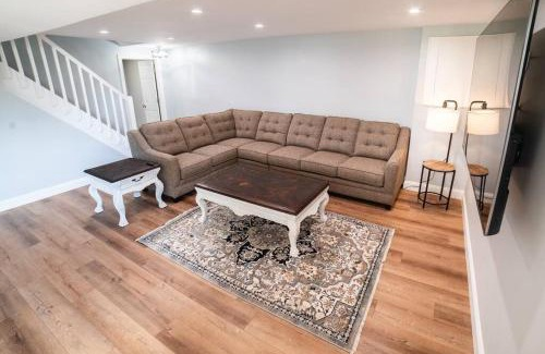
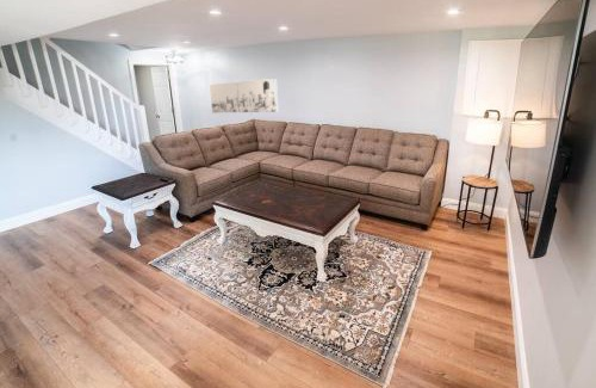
+ wall art [209,78,279,113]
